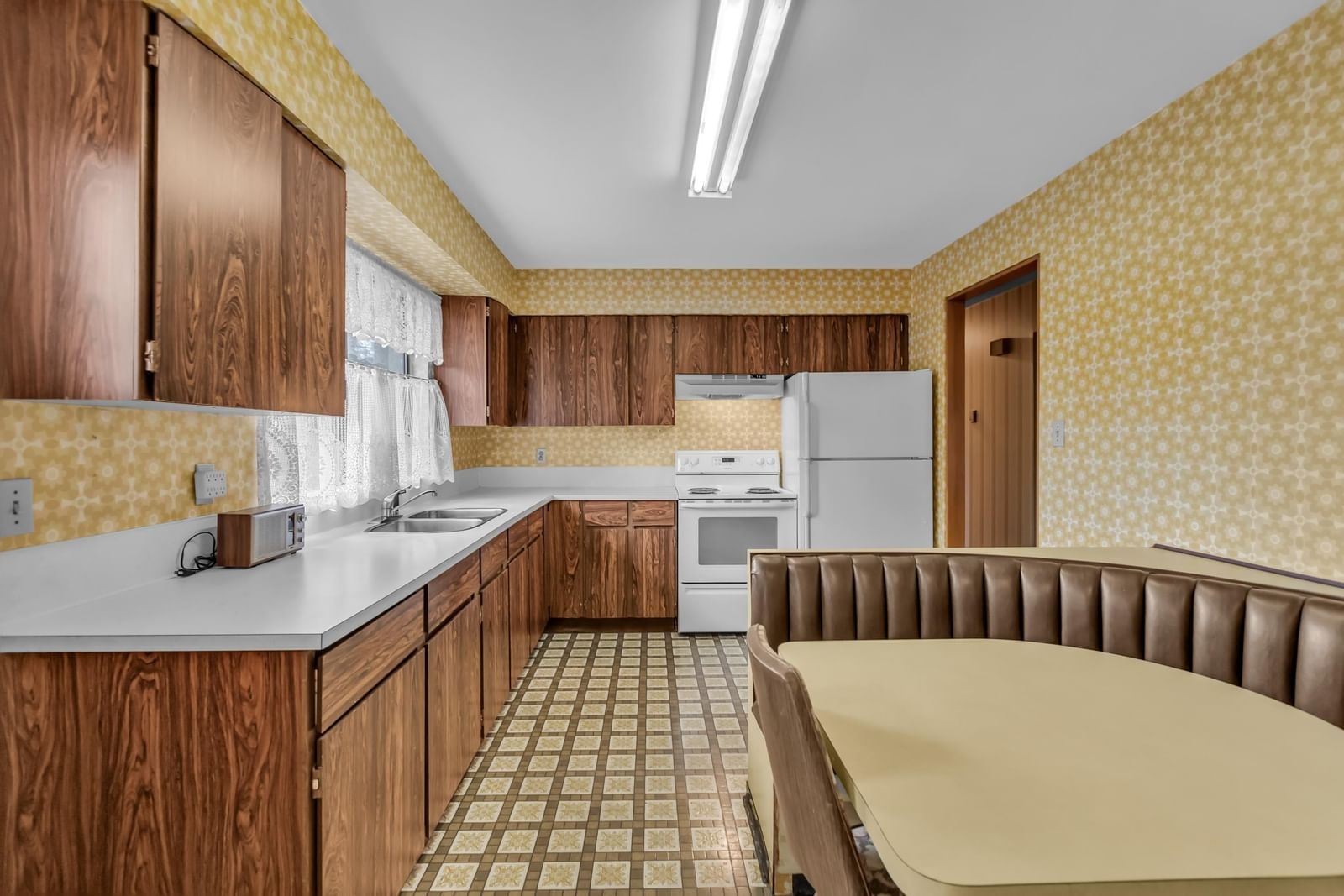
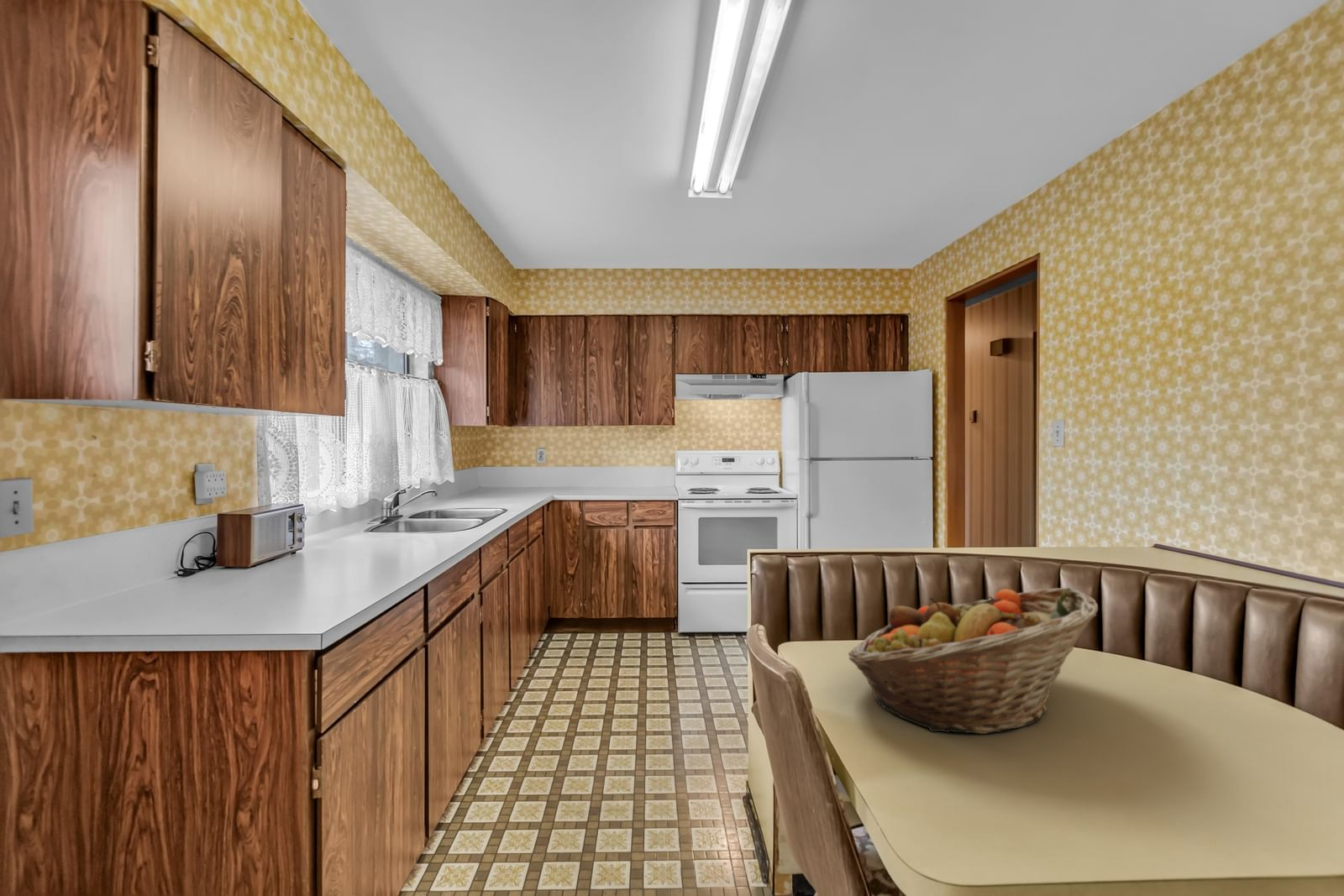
+ fruit basket [848,587,1099,735]
